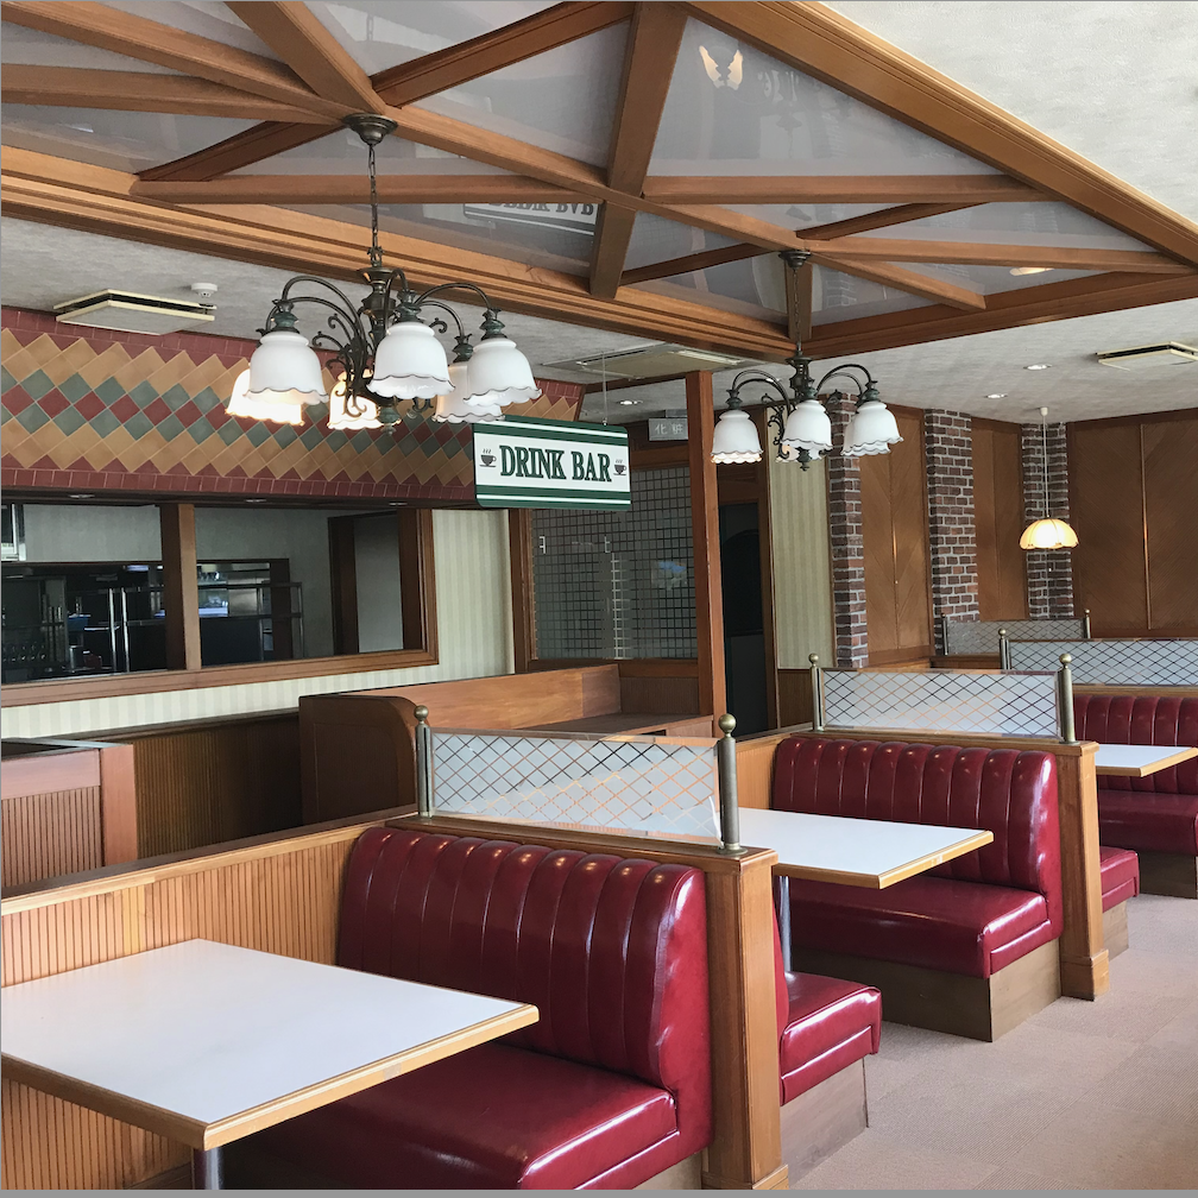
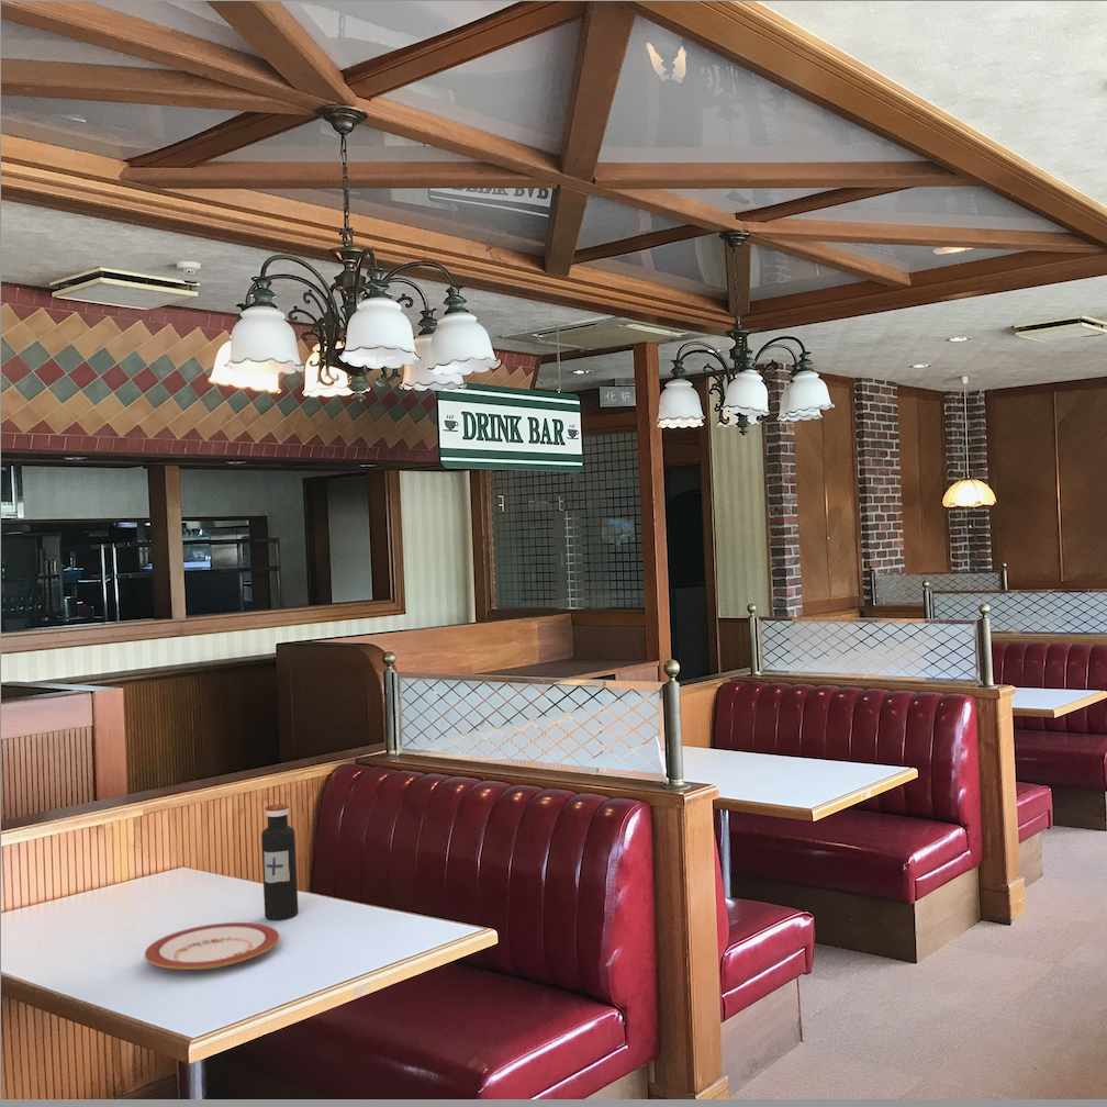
+ water bottle [260,803,300,921]
+ plate [144,921,281,971]
